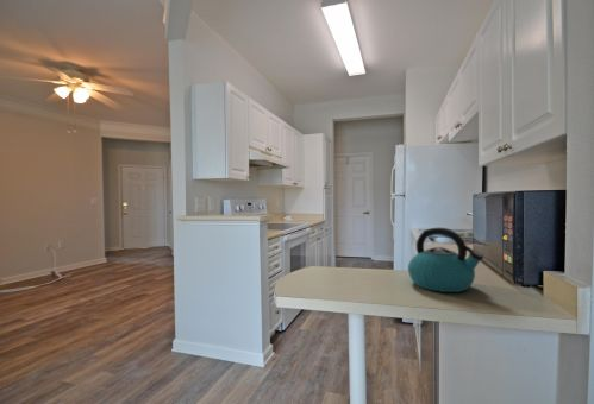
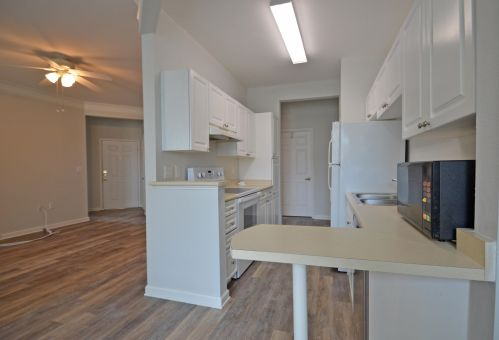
- kettle [407,227,484,293]
